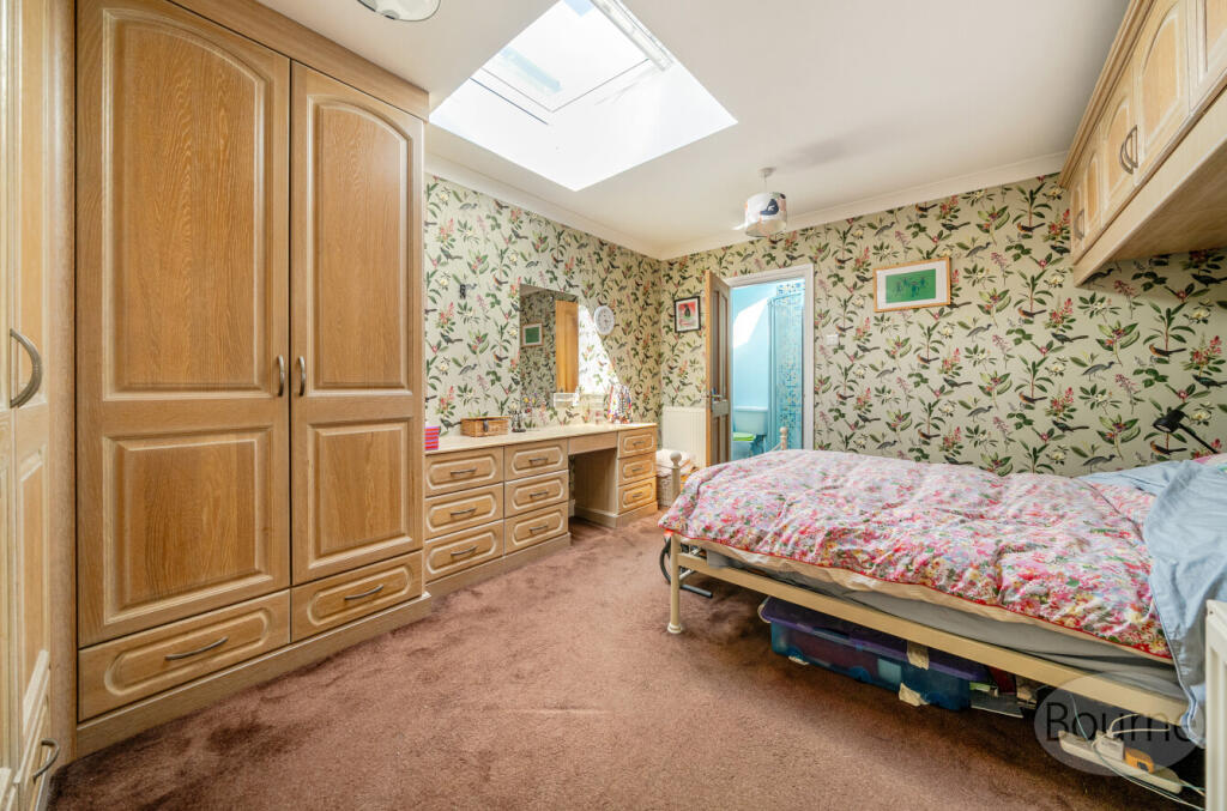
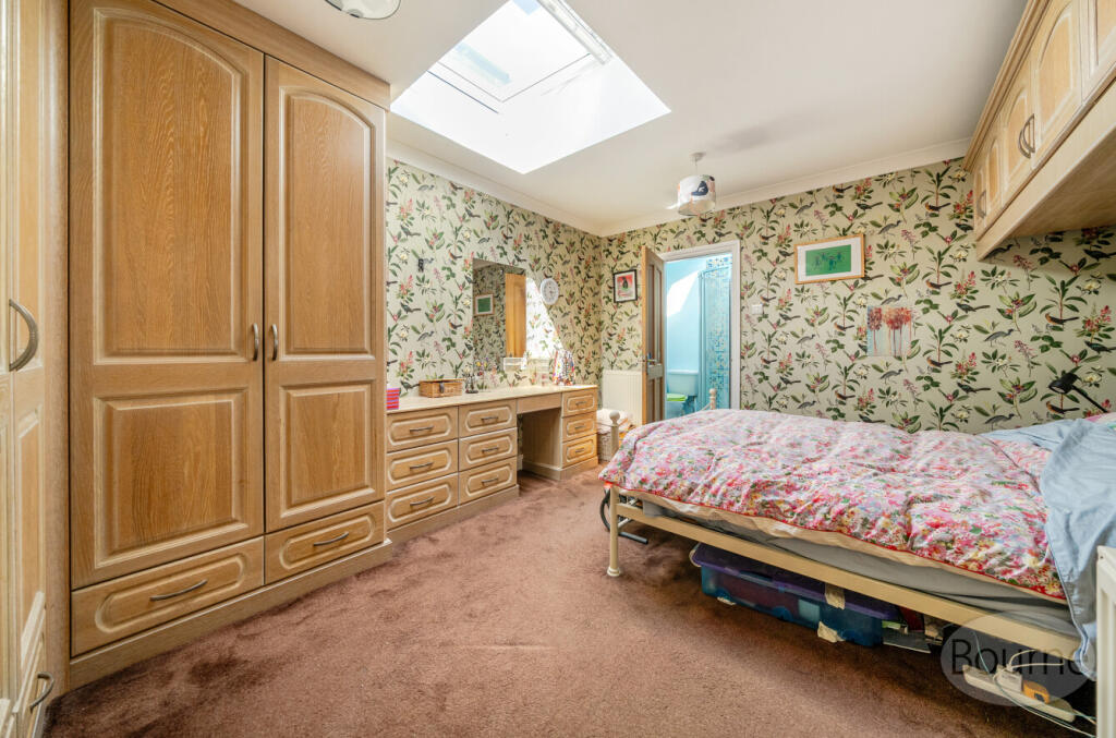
+ wall art [866,302,912,358]
